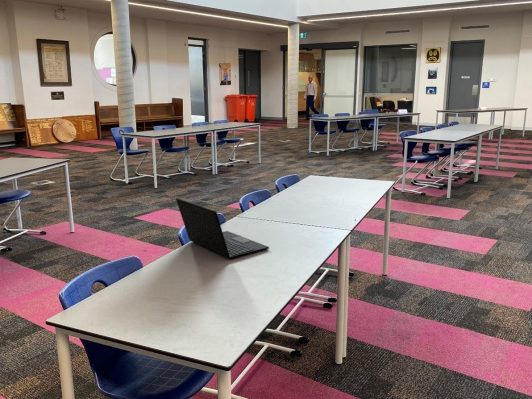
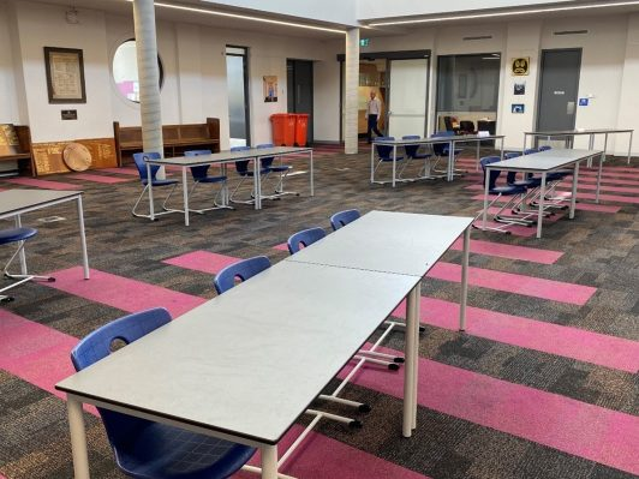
- laptop [175,197,270,260]
